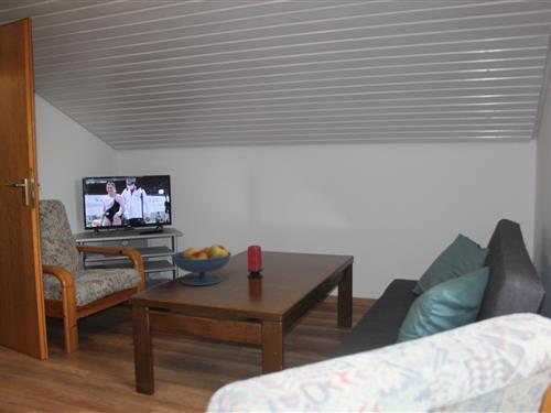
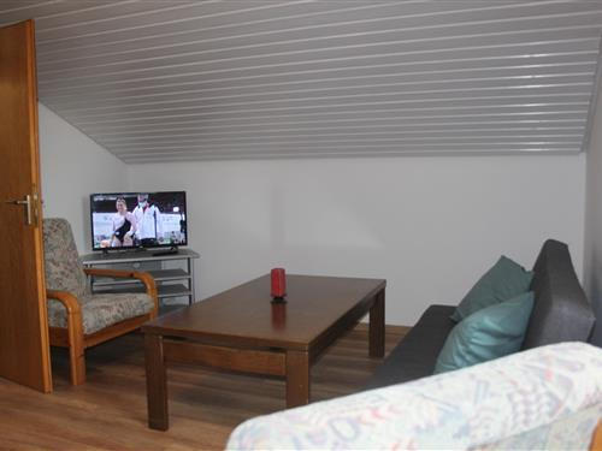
- fruit bowl [170,243,233,286]
